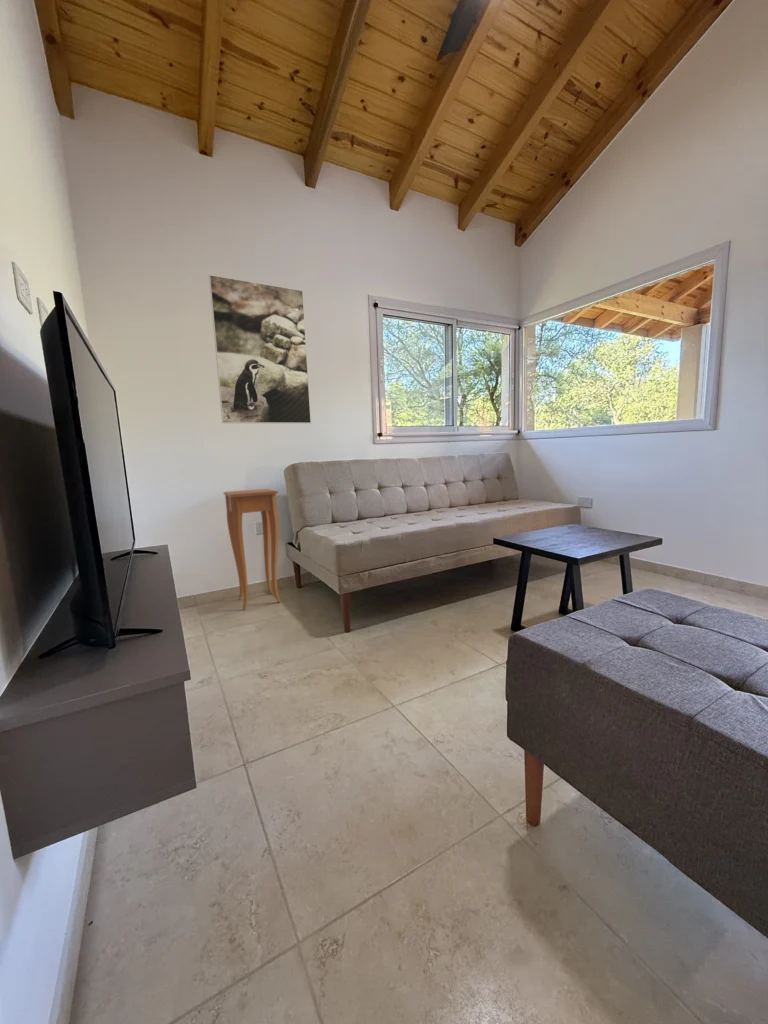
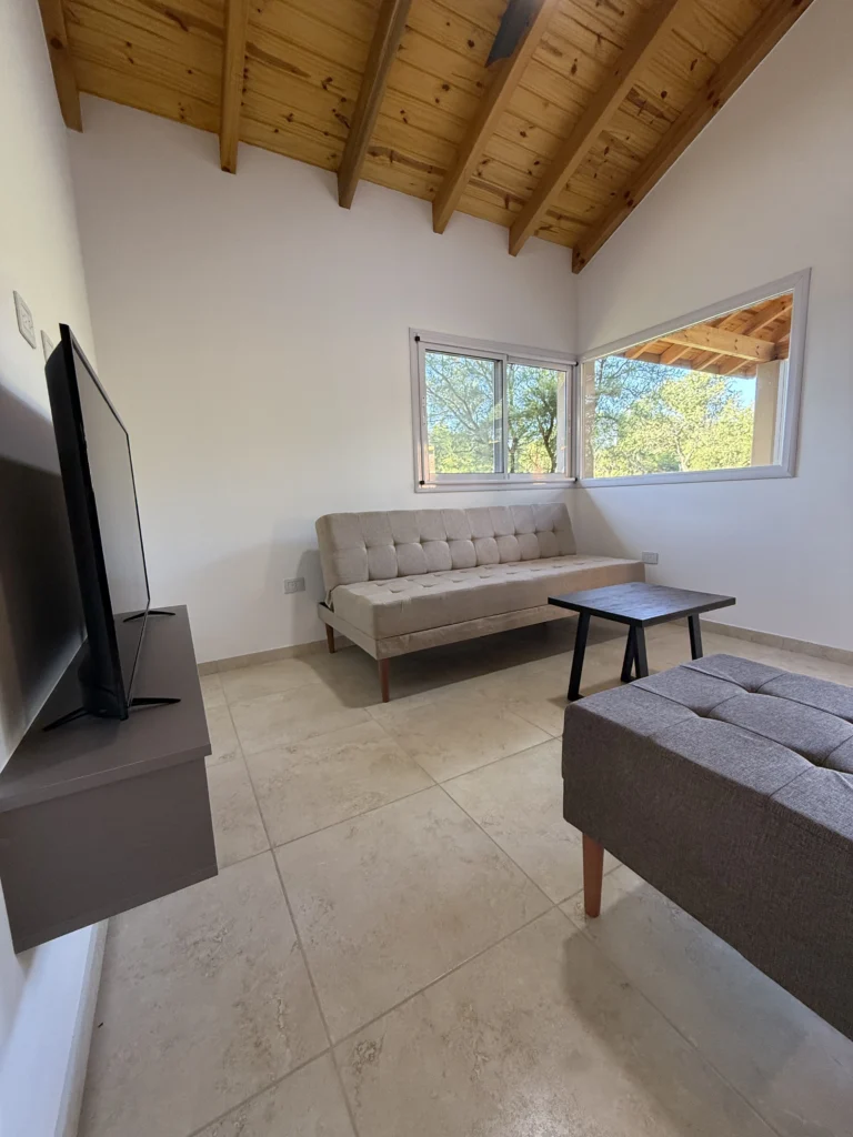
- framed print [208,274,312,425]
- side table [223,488,282,611]
